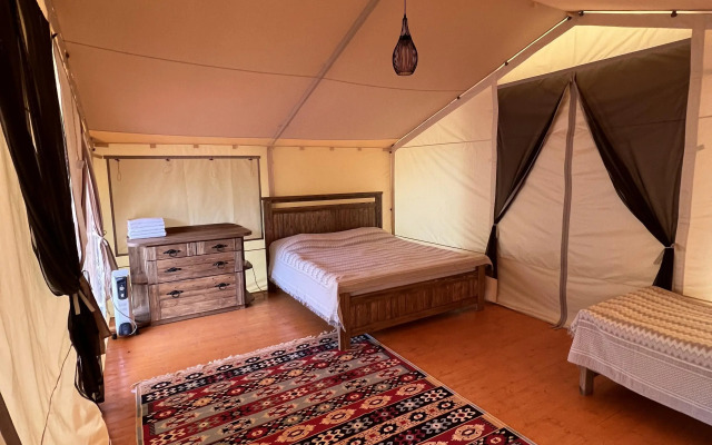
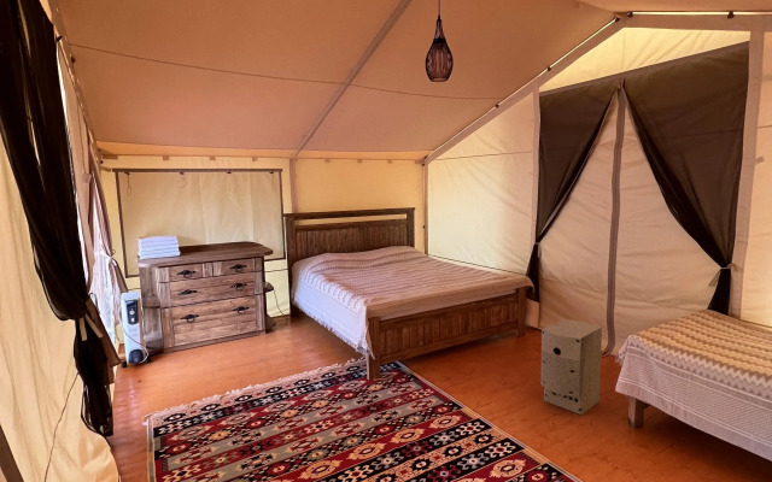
+ air purifier [539,318,603,416]
